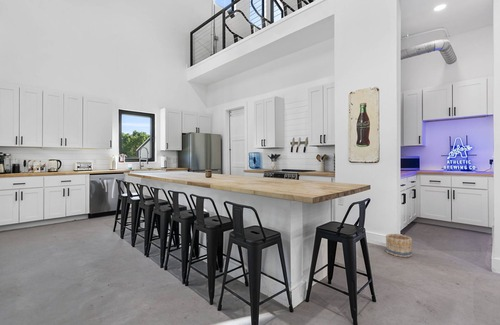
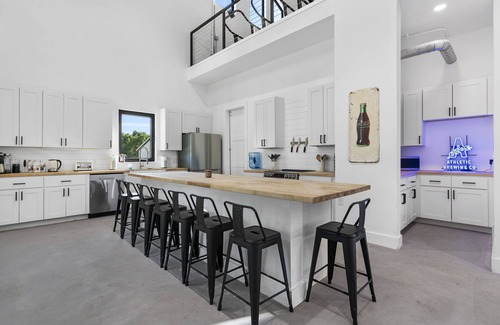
- basket [385,233,413,258]
